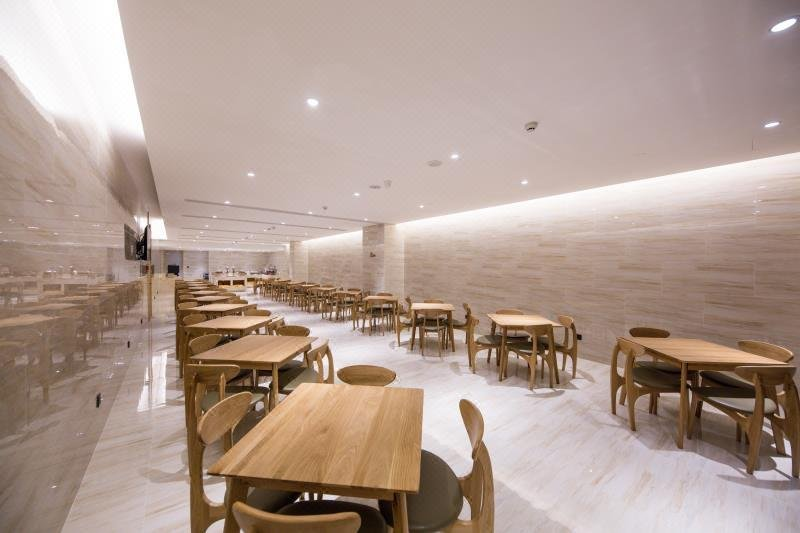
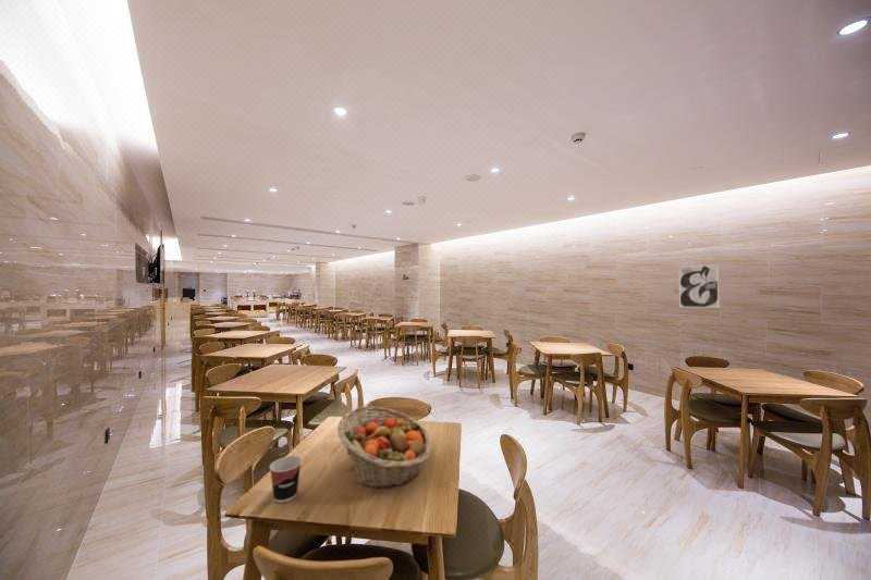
+ wall art [677,263,721,309]
+ cup [269,455,303,504]
+ fruit basket [336,405,431,490]
